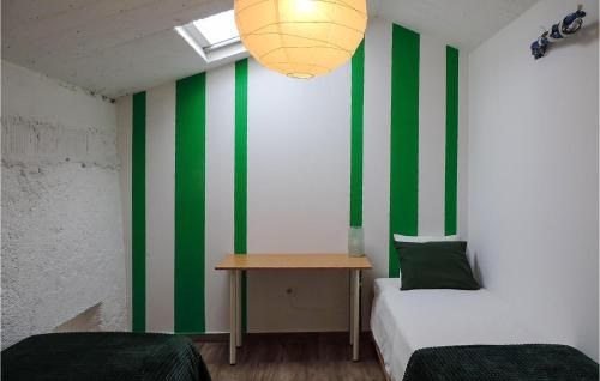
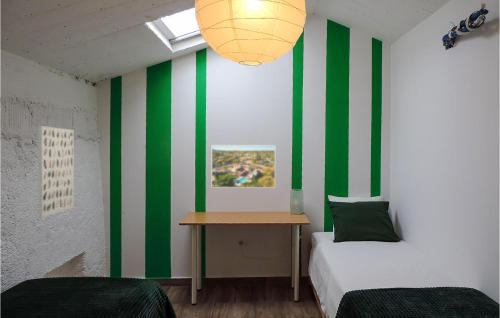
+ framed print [211,144,276,189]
+ wall art [37,125,75,218]
